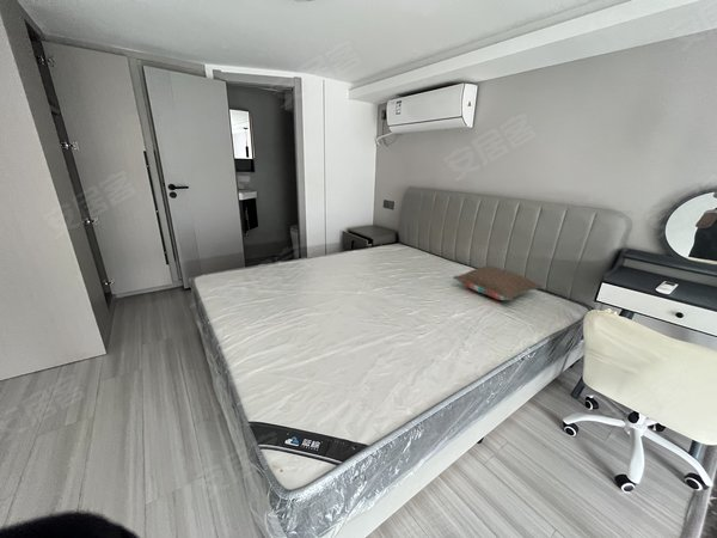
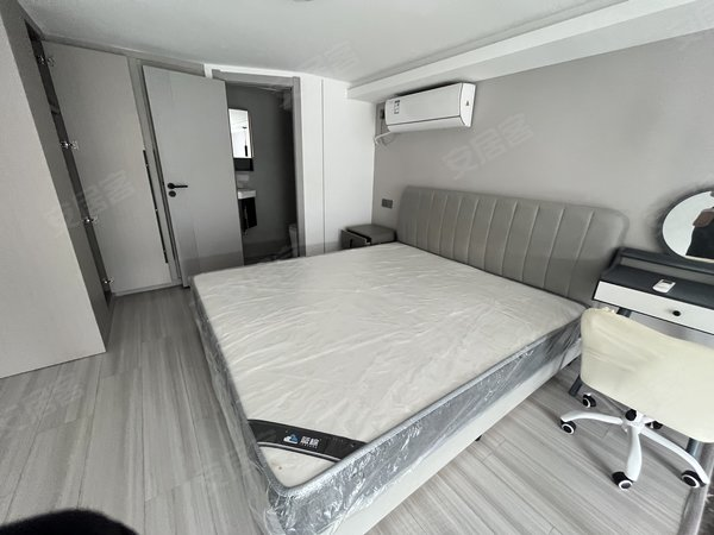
- pillow [452,264,543,301]
